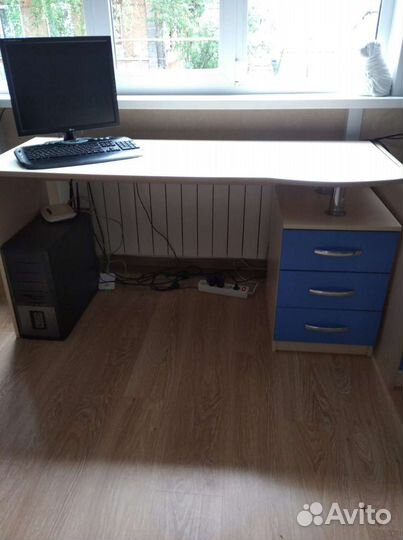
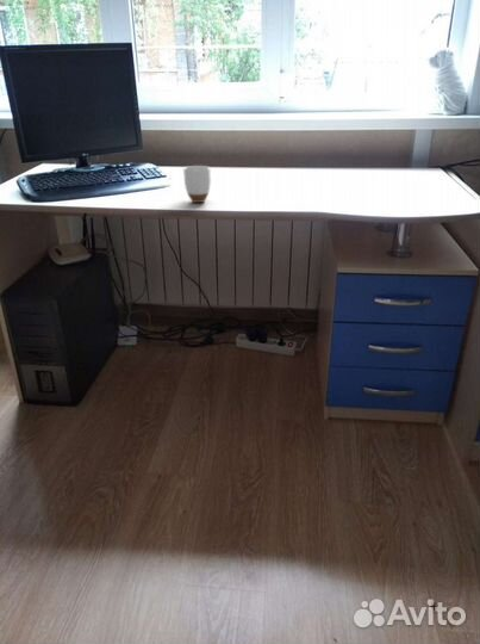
+ mug [182,165,212,204]
